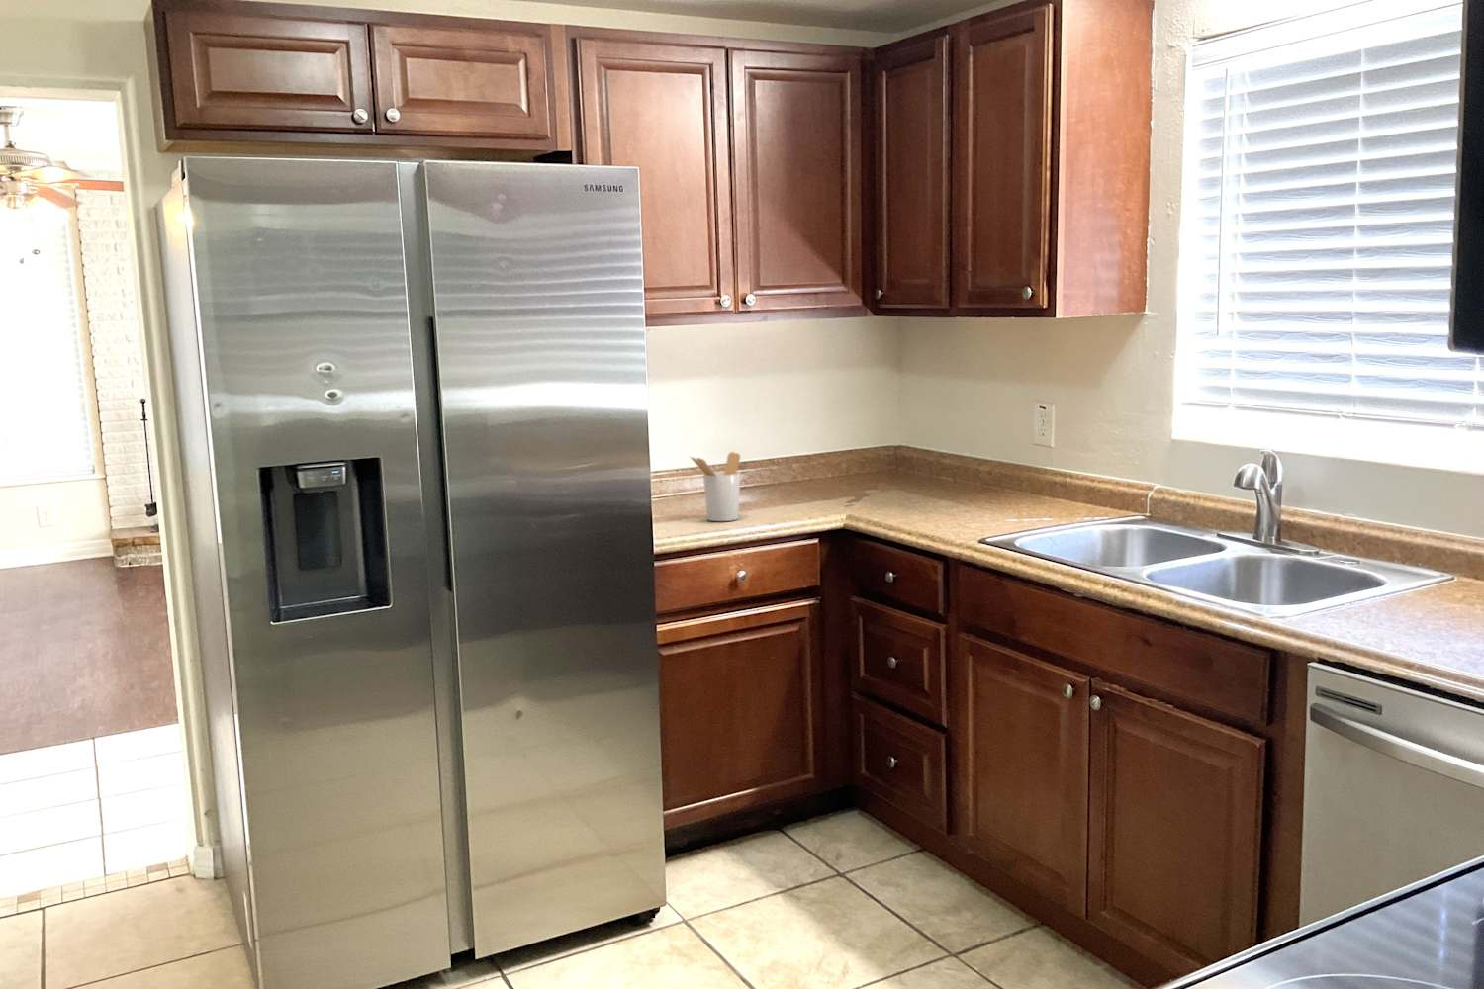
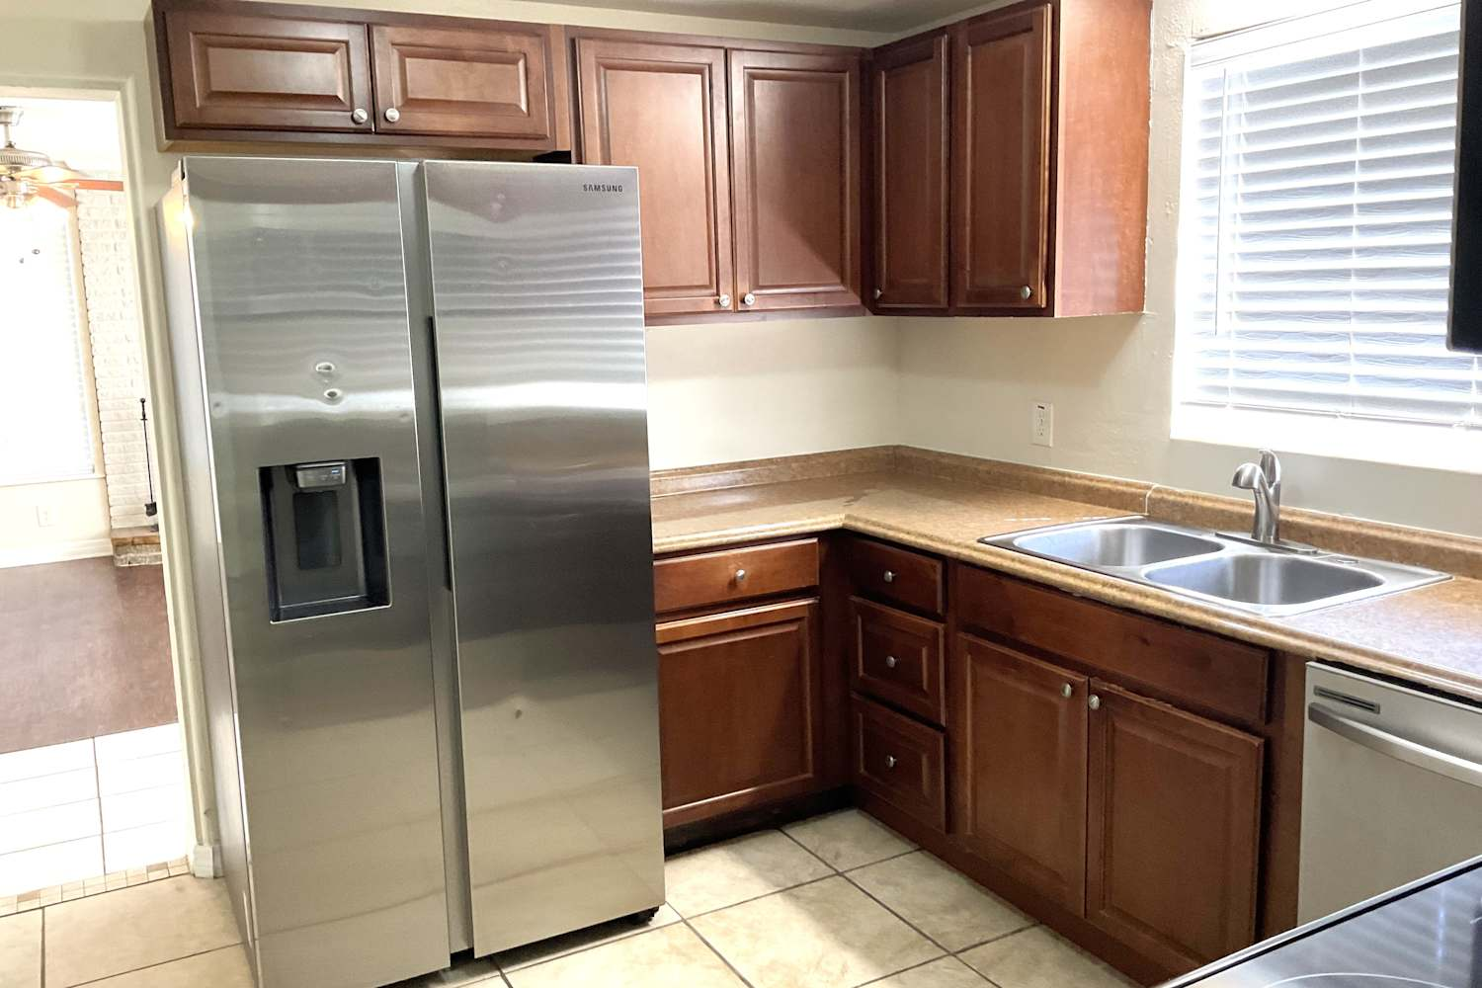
- utensil holder [689,451,741,522]
